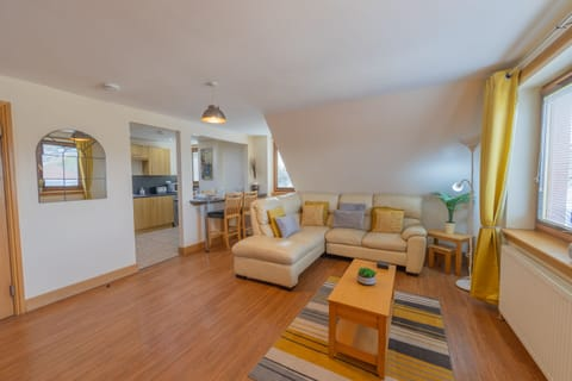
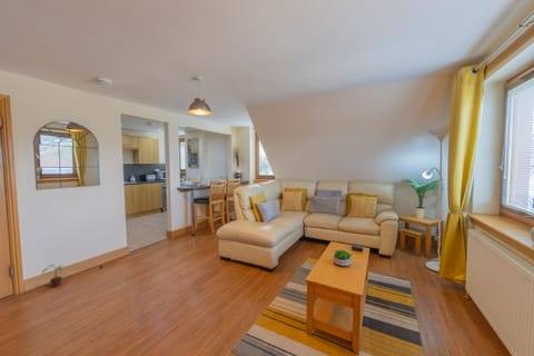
+ potted plant [41,264,63,288]
